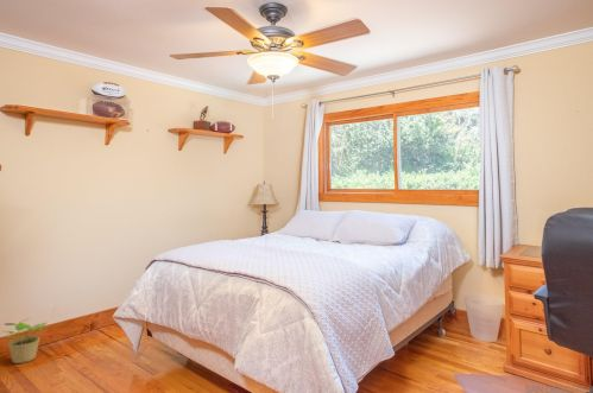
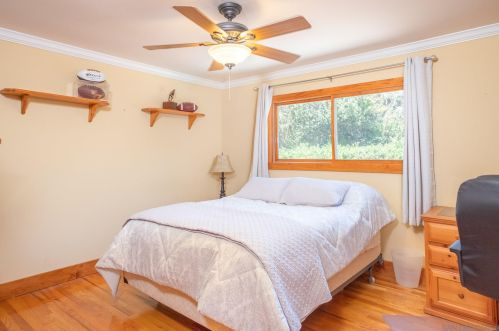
- potted plant [4,317,49,365]
